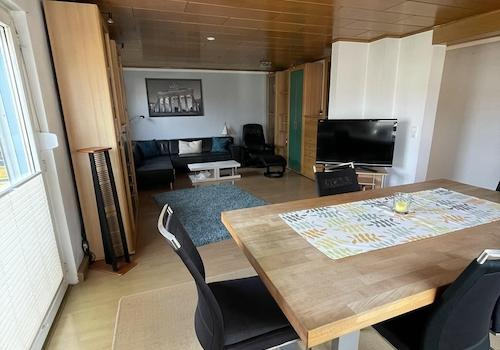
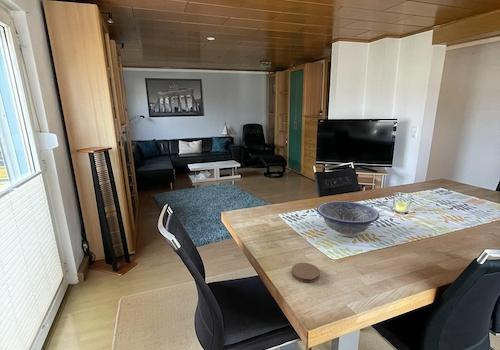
+ coaster [291,262,321,283]
+ decorative bowl [316,200,380,238]
